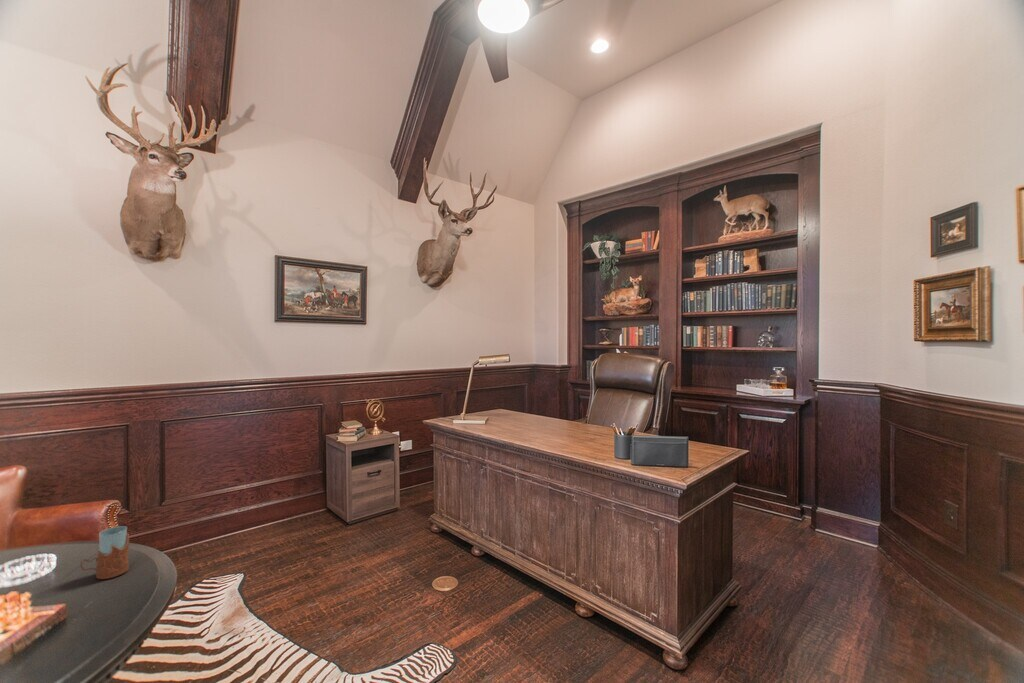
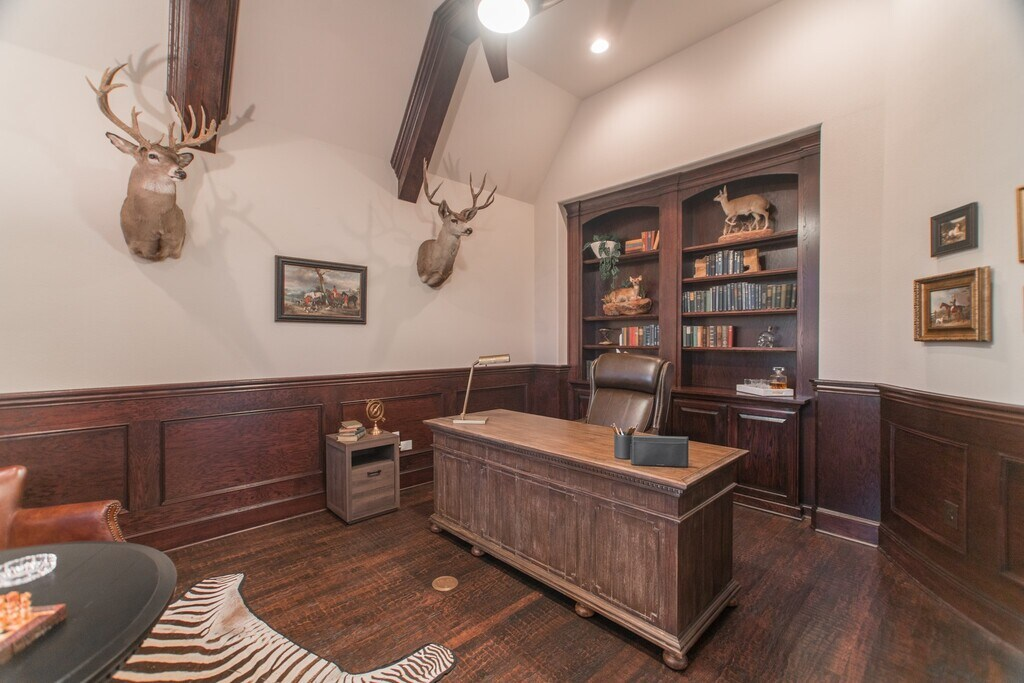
- drinking glass [79,525,130,580]
